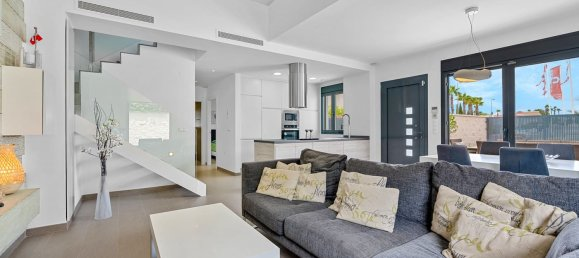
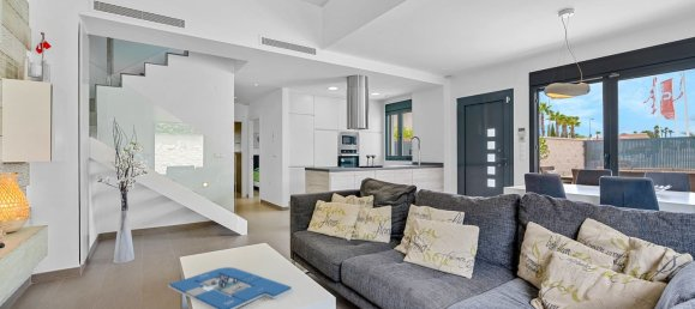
+ board game [167,266,294,309]
